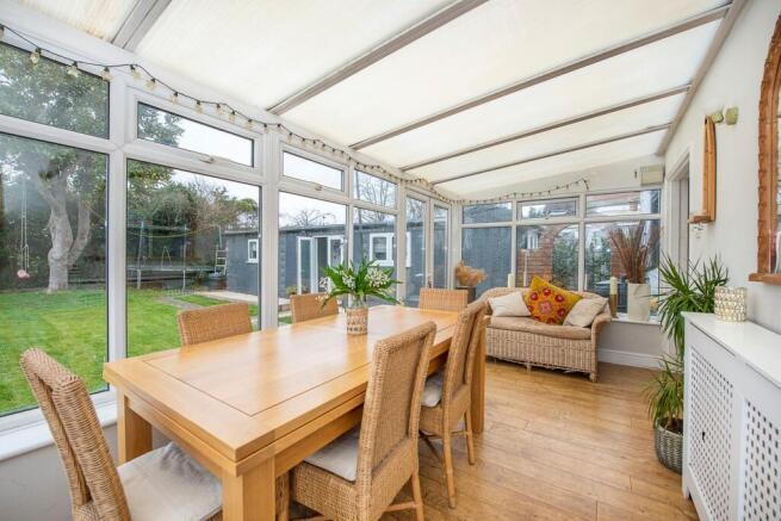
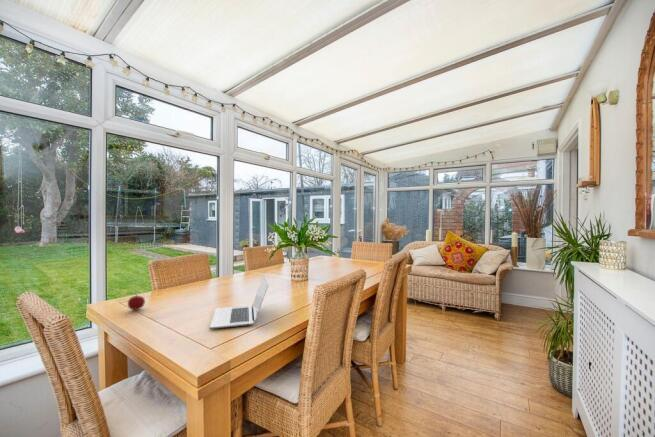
+ laptop [209,273,269,330]
+ fruit [127,291,146,311]
